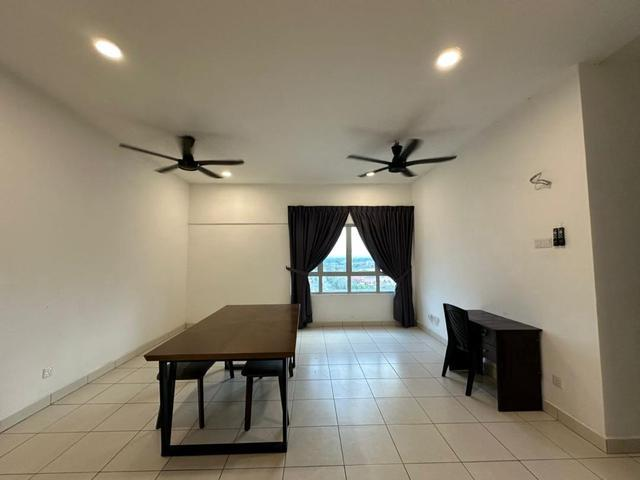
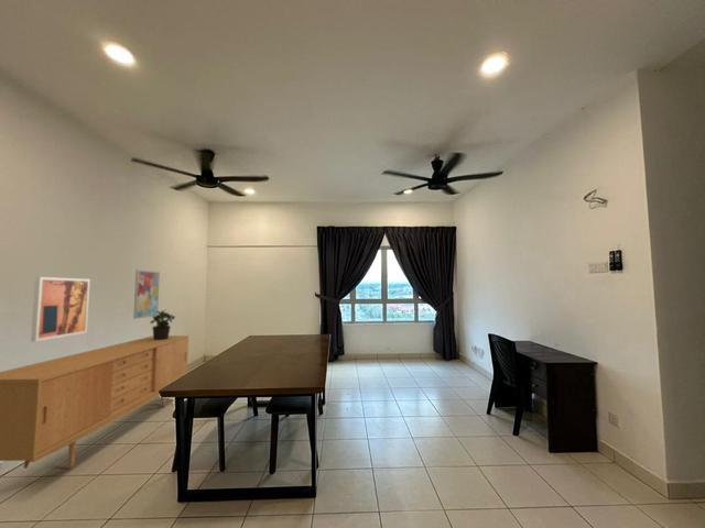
+ wall art [132,270,161,320]
+ wall art [30,276,91,343]
+ potted plant [149,308,176,340]
+ sideboard [0,334,189,470]
